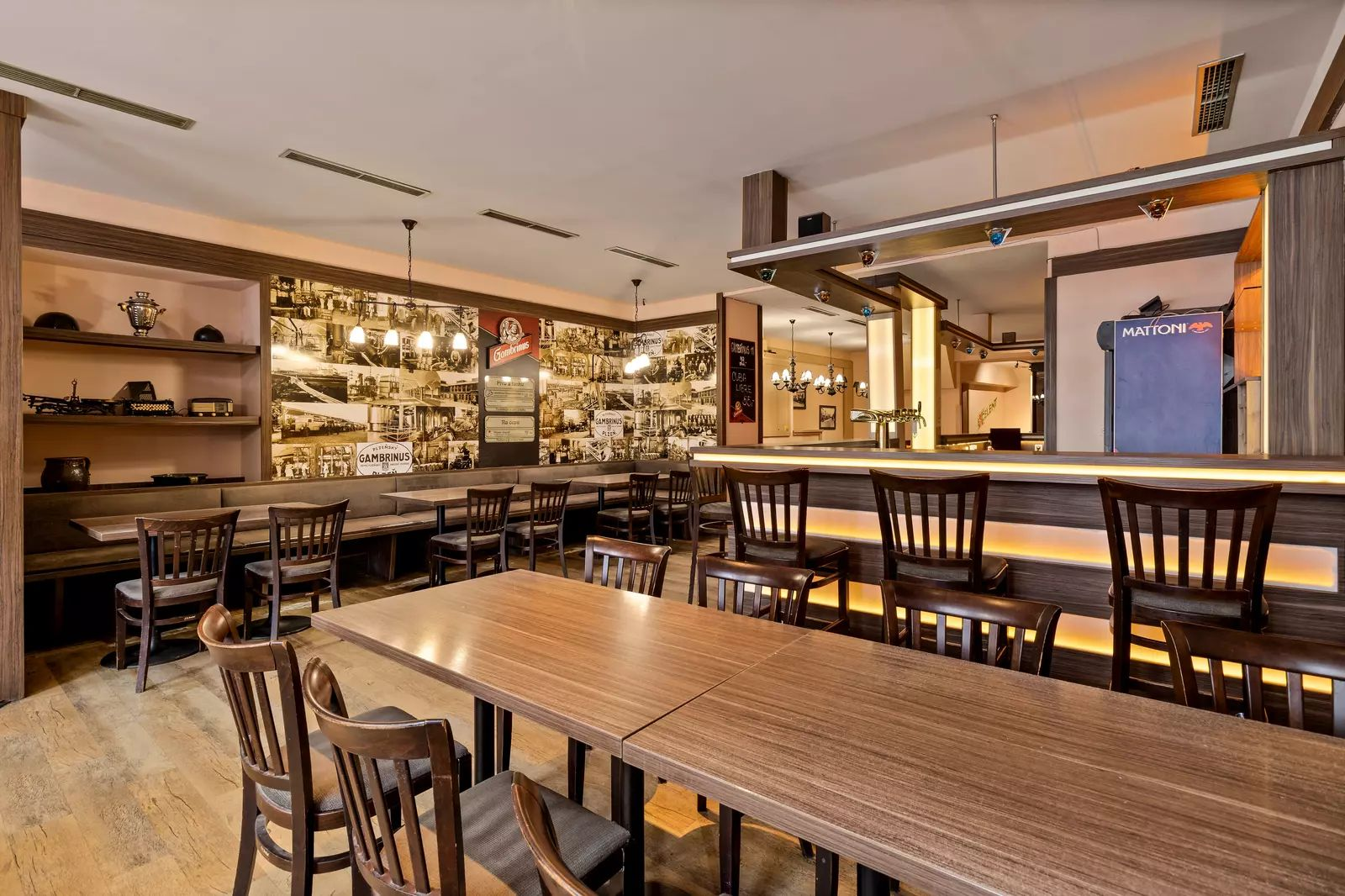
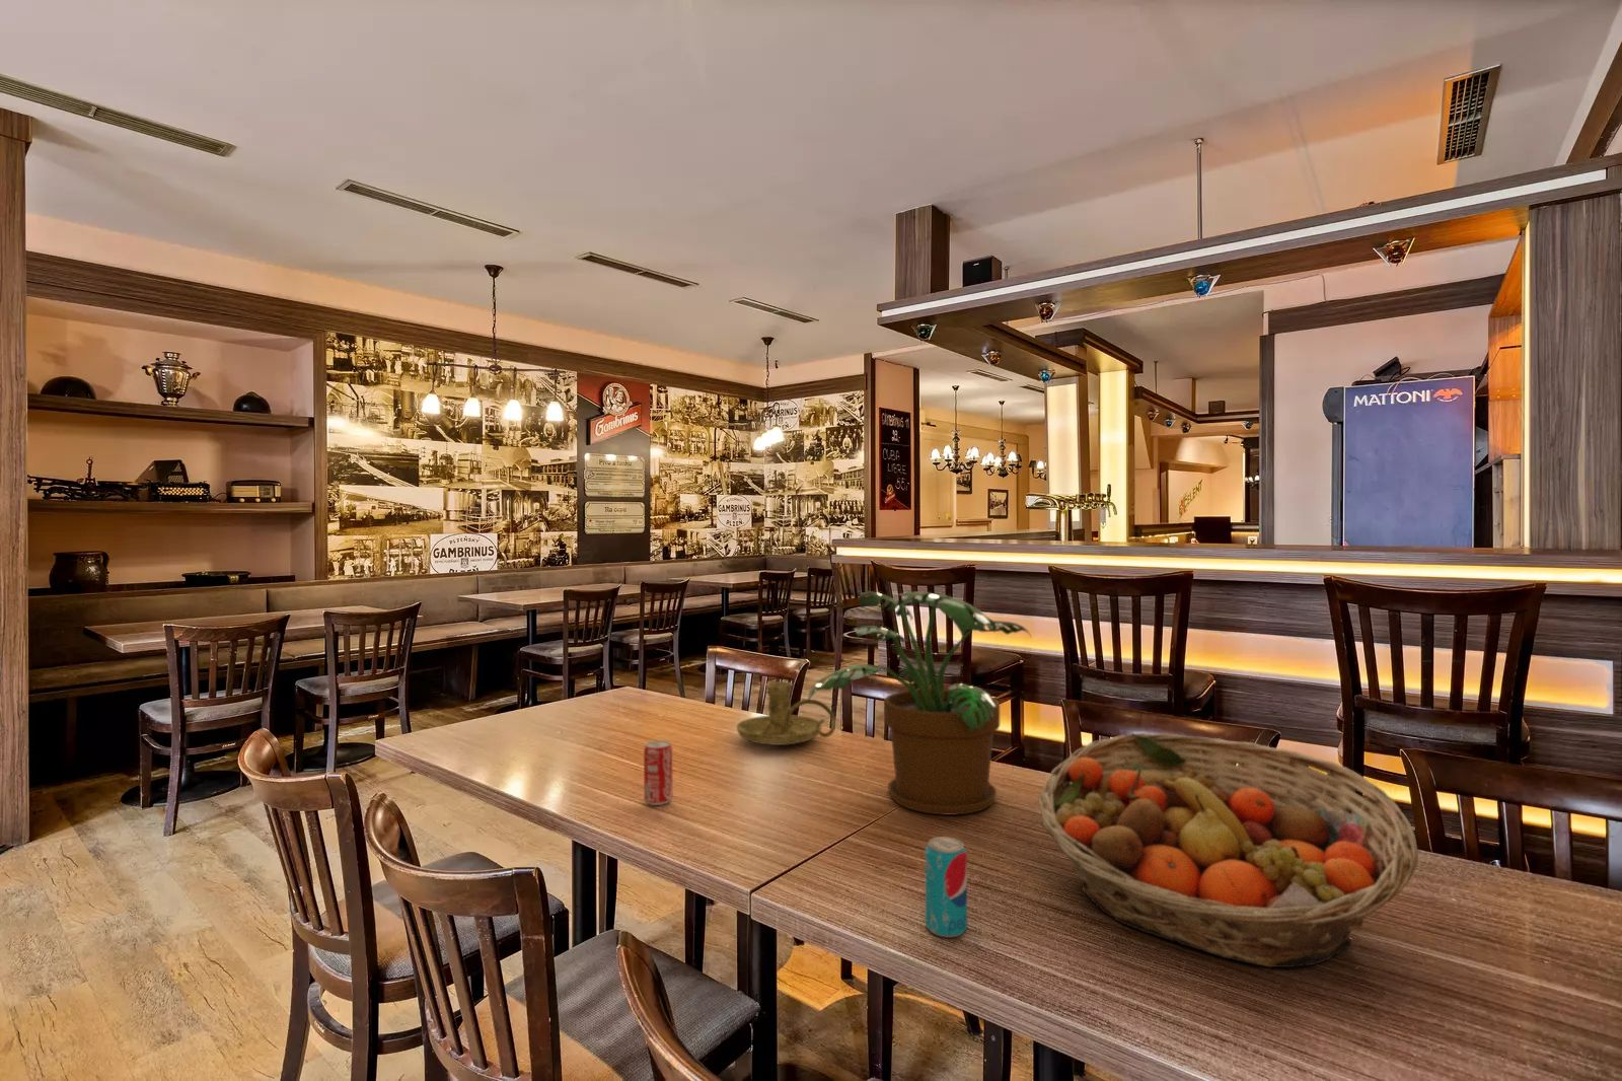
+ potted plant [807,590,1032,816]
+ beverage can [925,836,968,939]
+ fruit basket [1038,732,1419,969]
+ beverage can [643,740,673,806]
+ candle holder [736,680,837,747]
